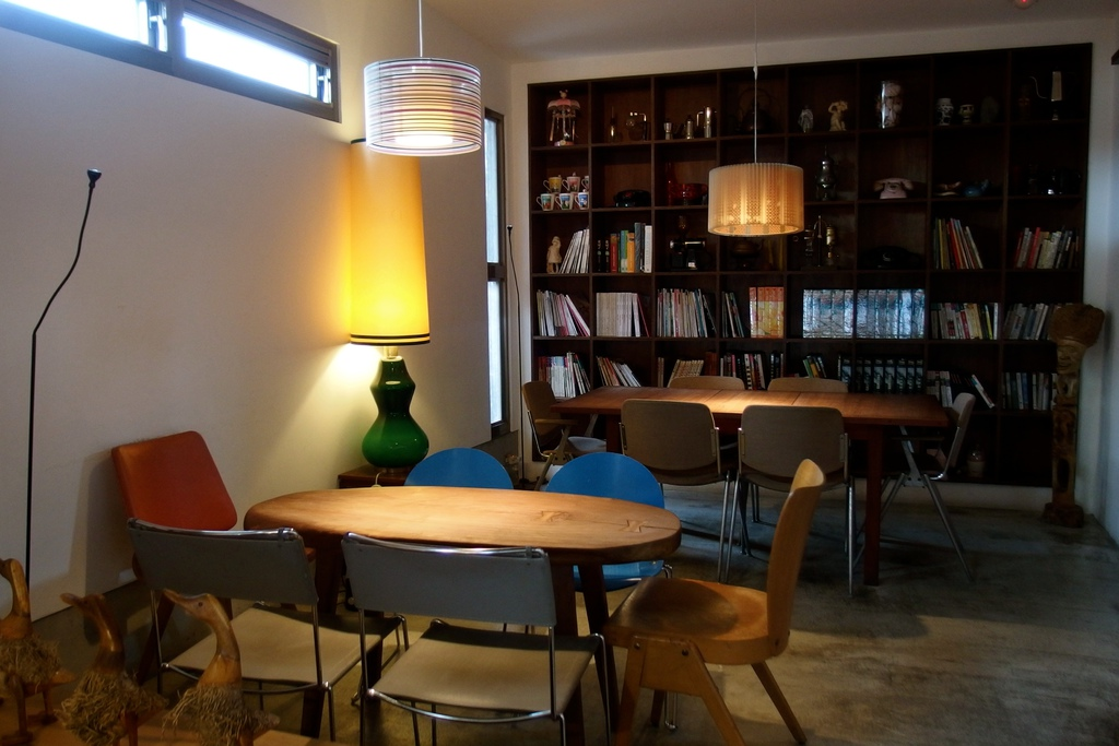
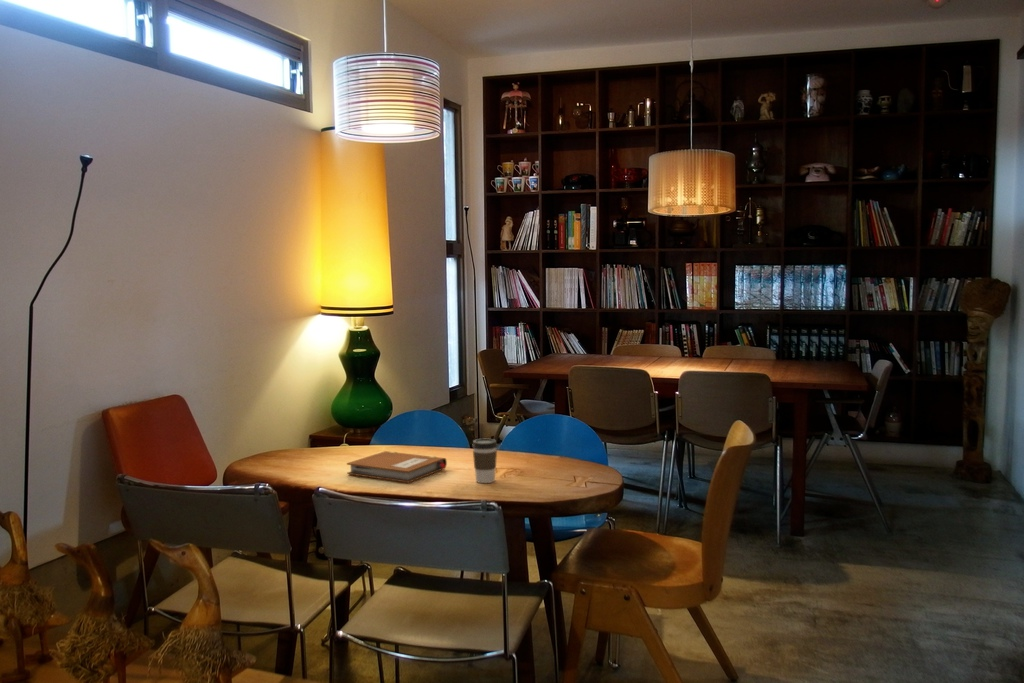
+ notebook [346,450,448,484]
+ coffee cup [471,438,499,484]
